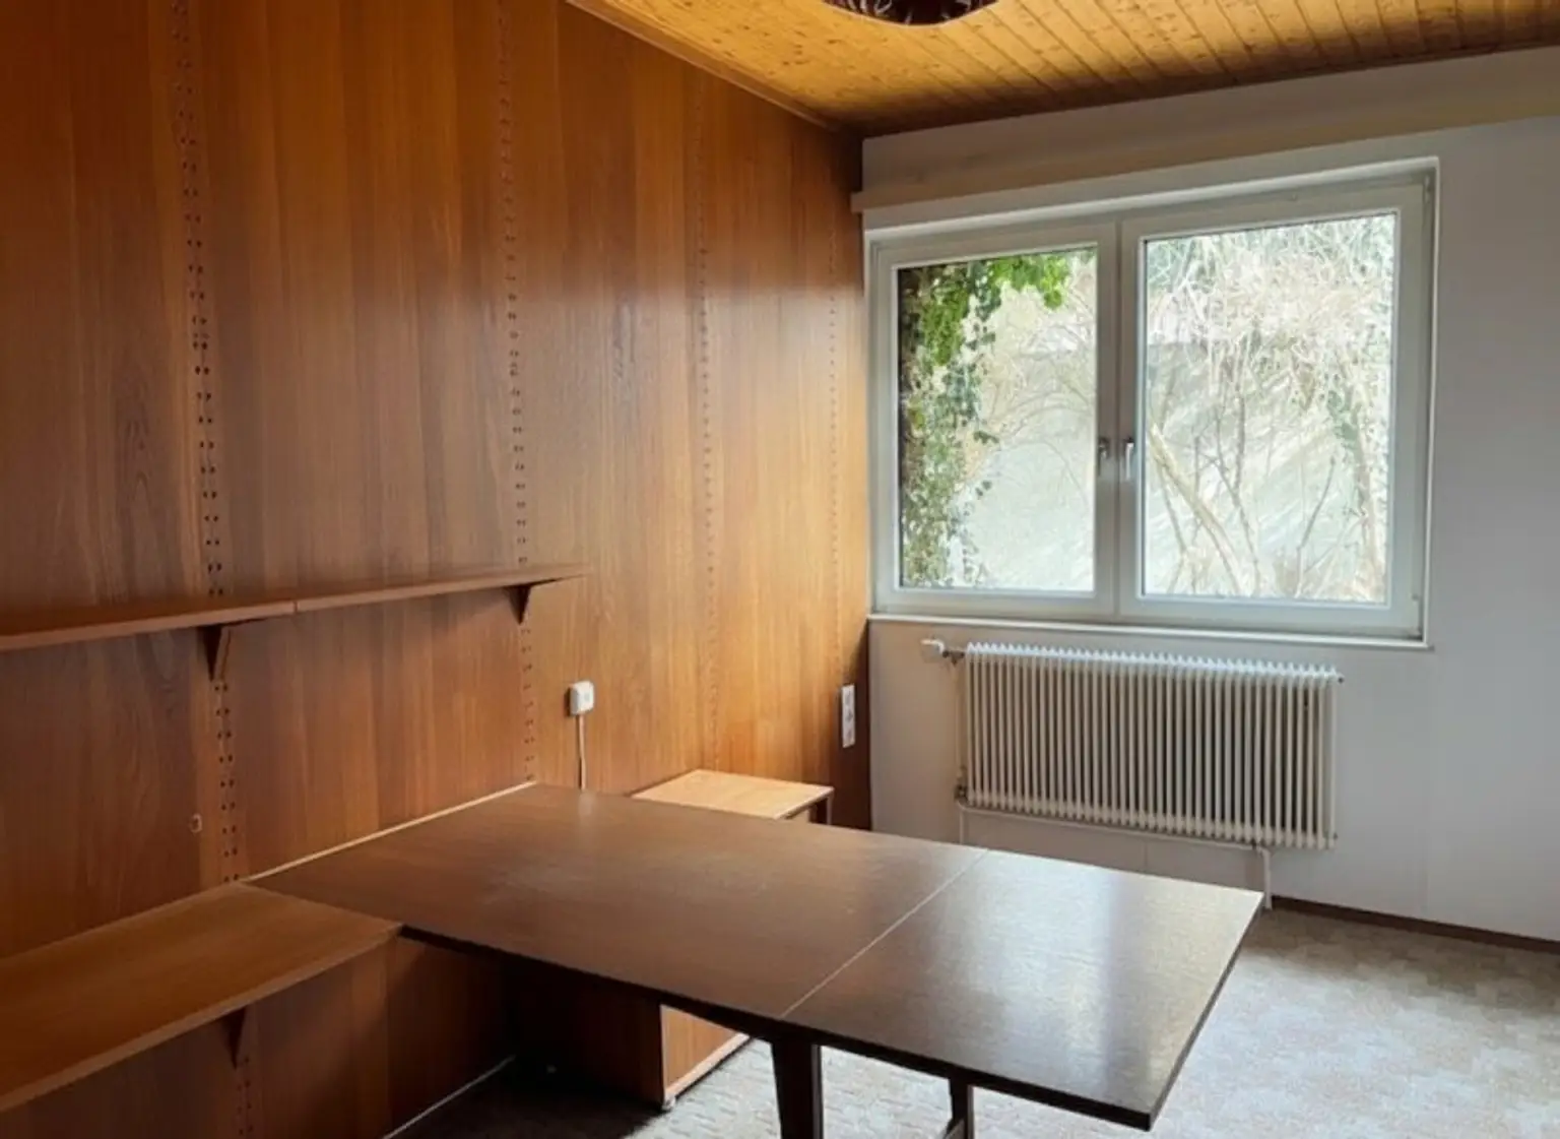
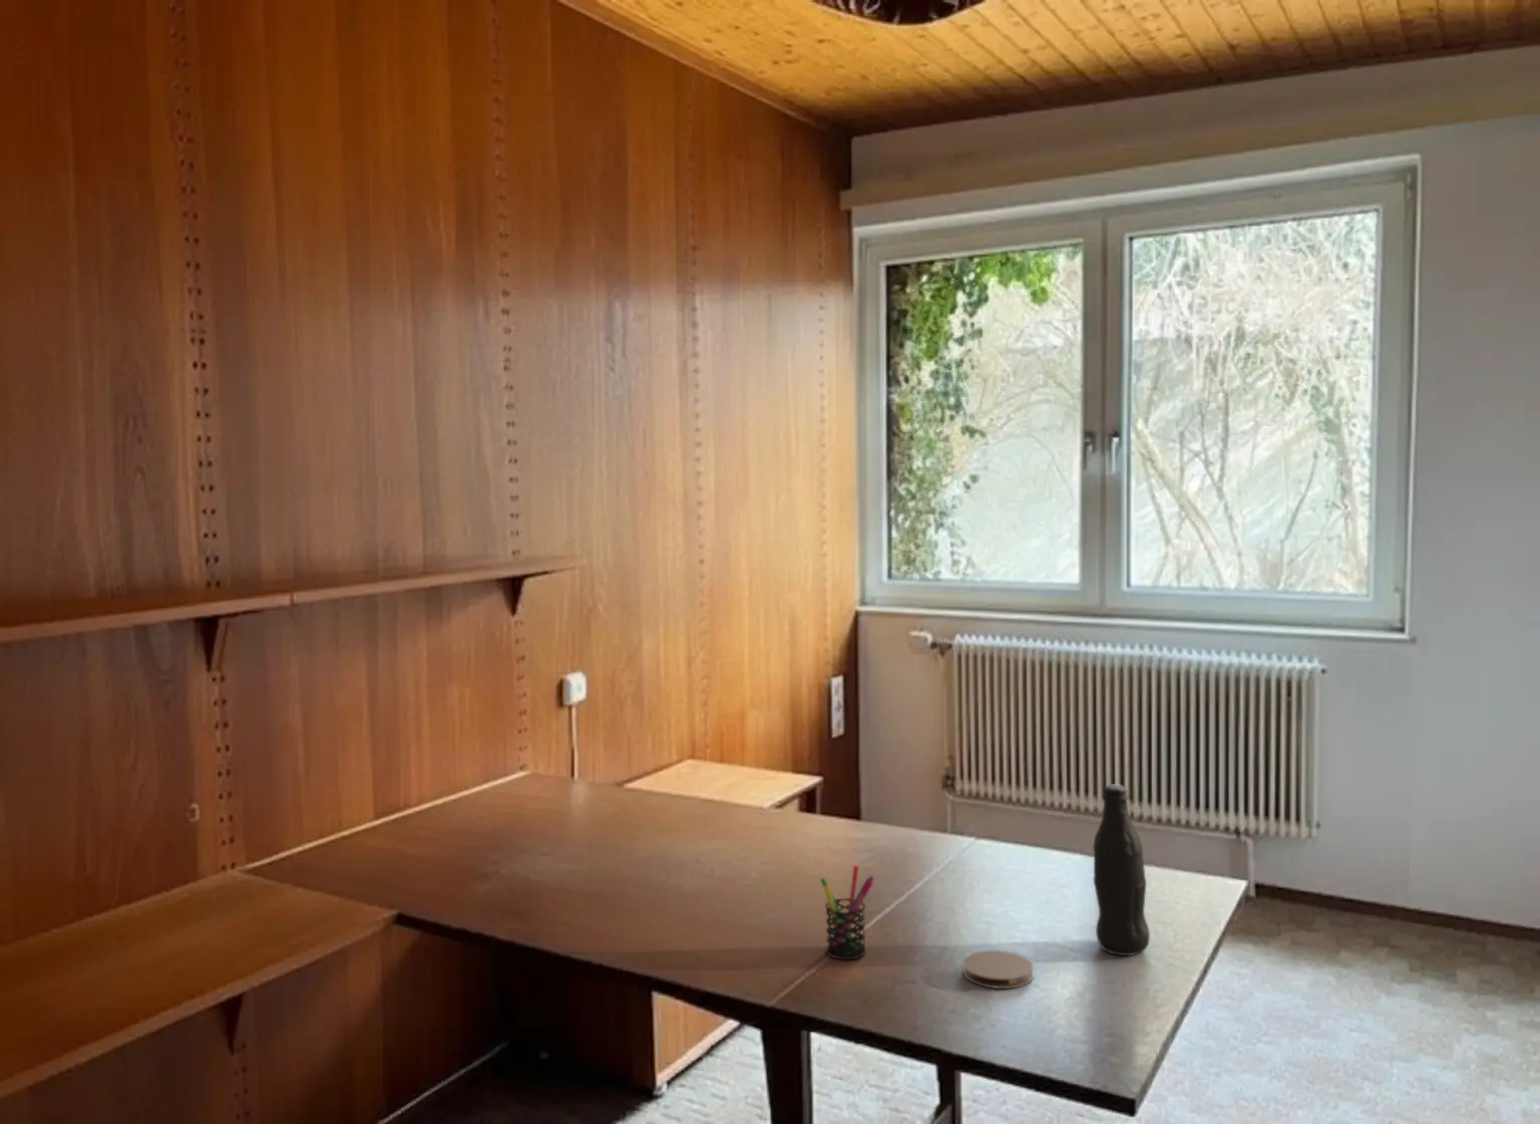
+ pen holder [819,865,875,960]
+ bottle [1092,783,1151,957]
+ coaster [962,949,1034,990]
